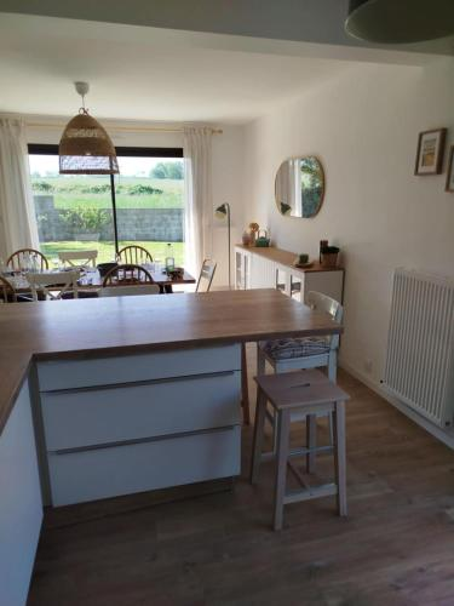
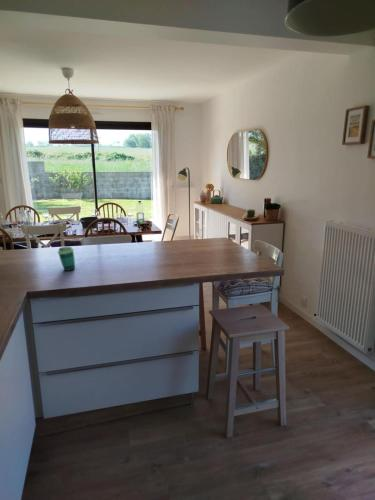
+ cup [57,246,76,272]
